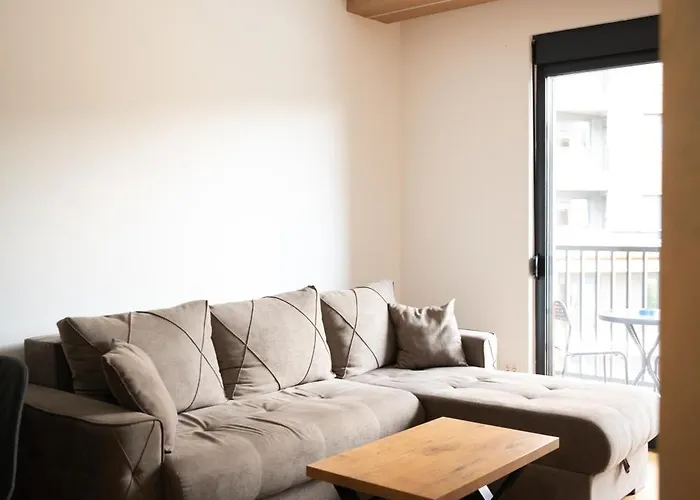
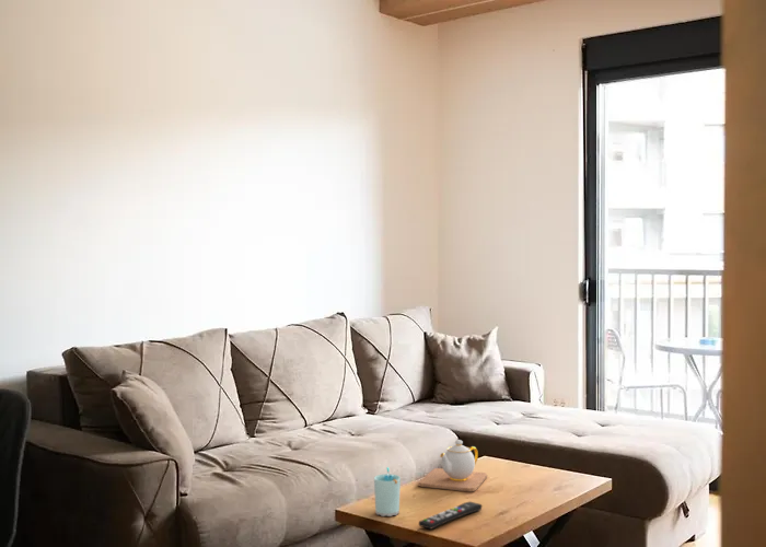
+ teapot [418,439,488,492]
+ remote control [418,500,484,531]
+ cup [373,466,402,517]
